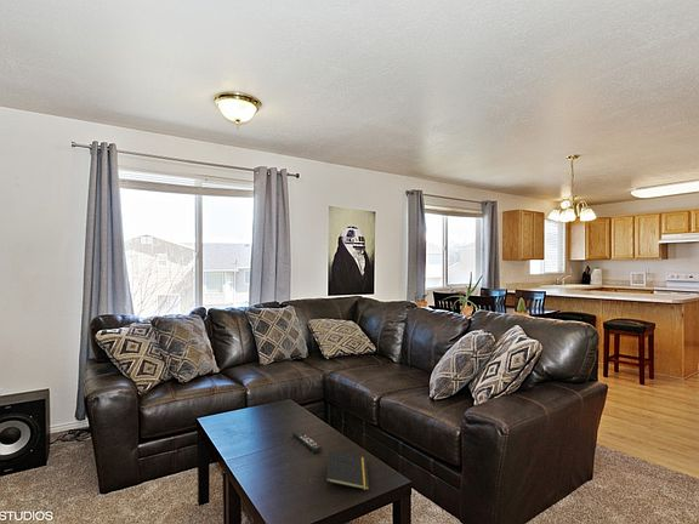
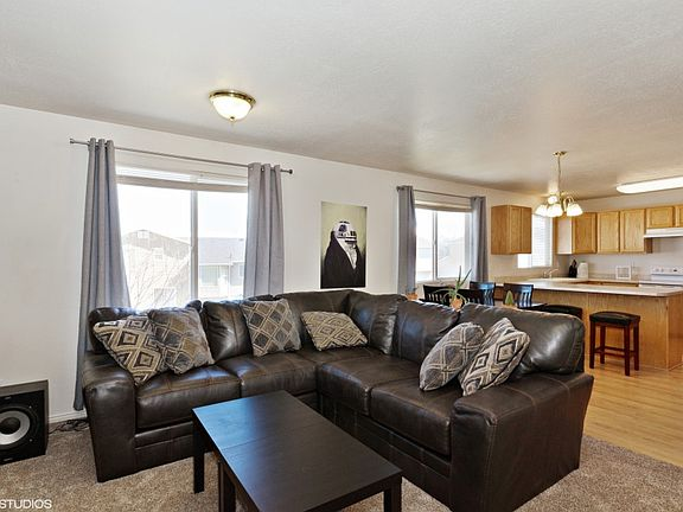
- notepad [325,450,370,492]
- remote control [291,431,323,454]
